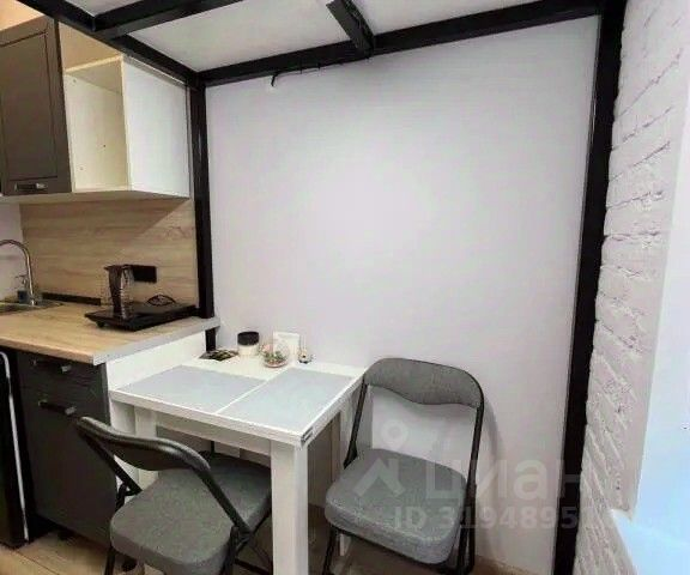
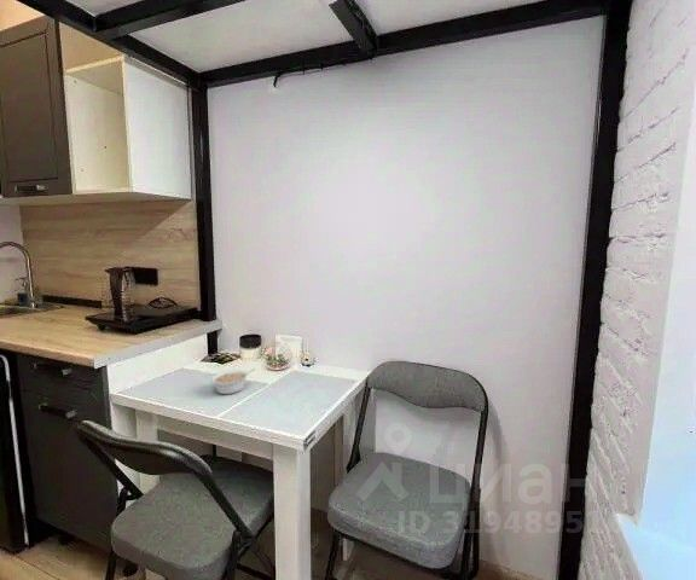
+ legume [209,367,256,395]
